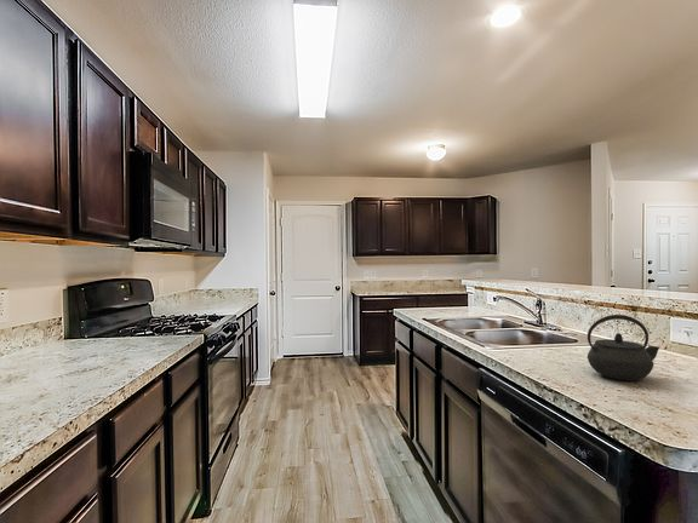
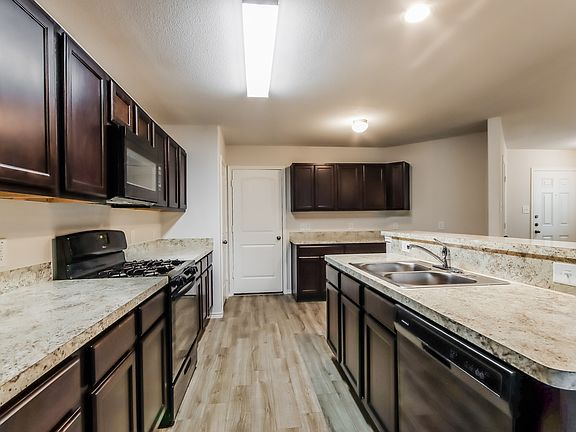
- kettle [587,314,660,383]
